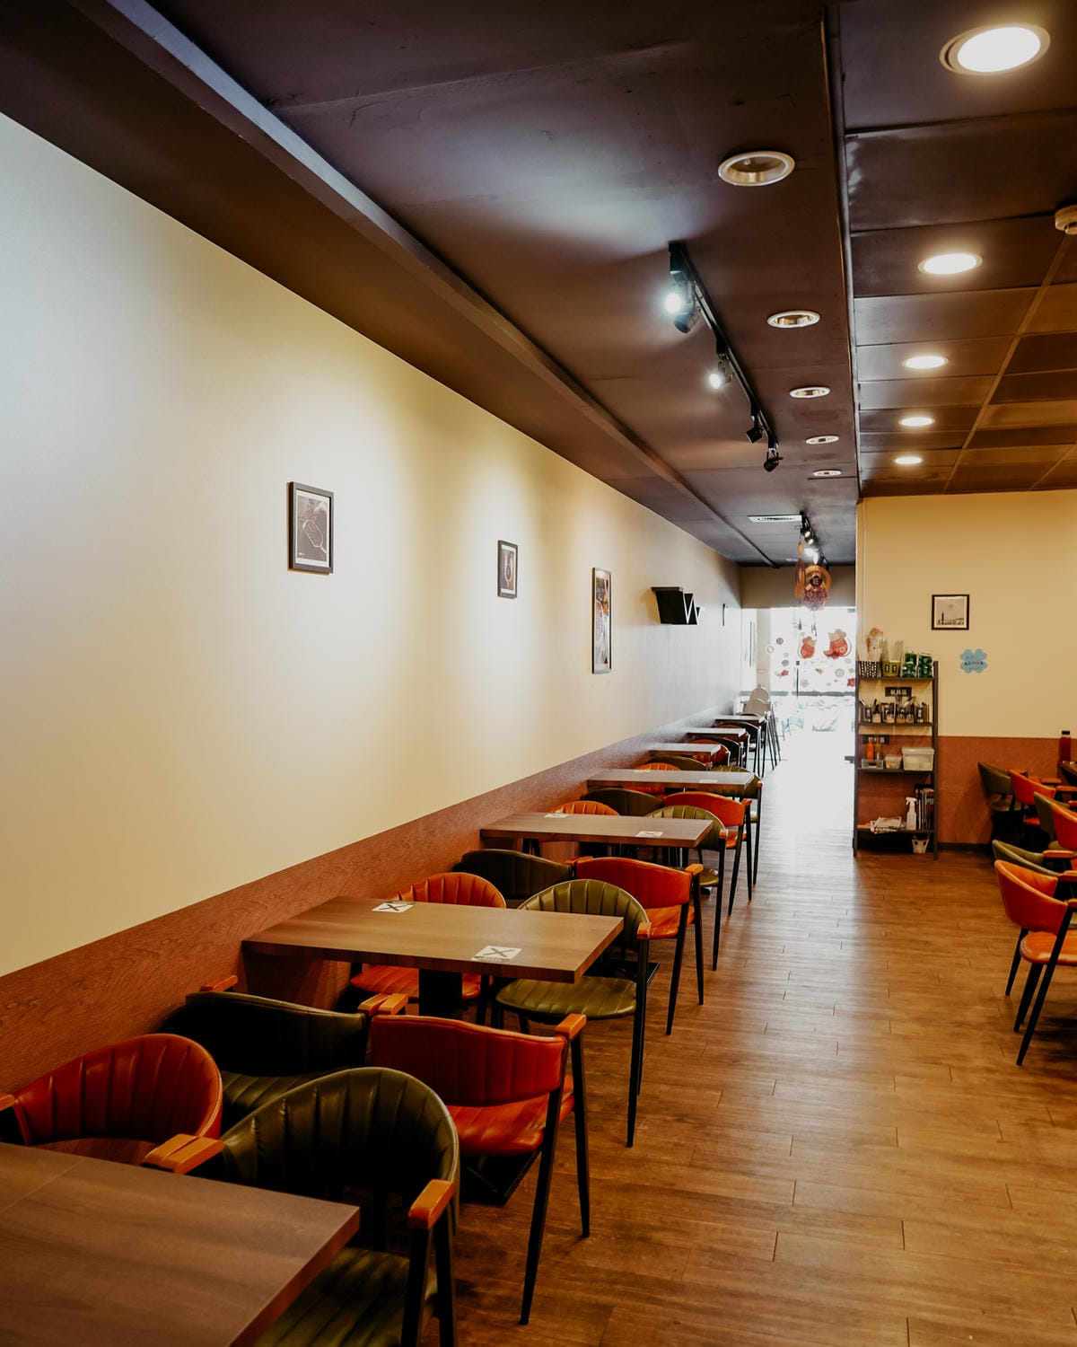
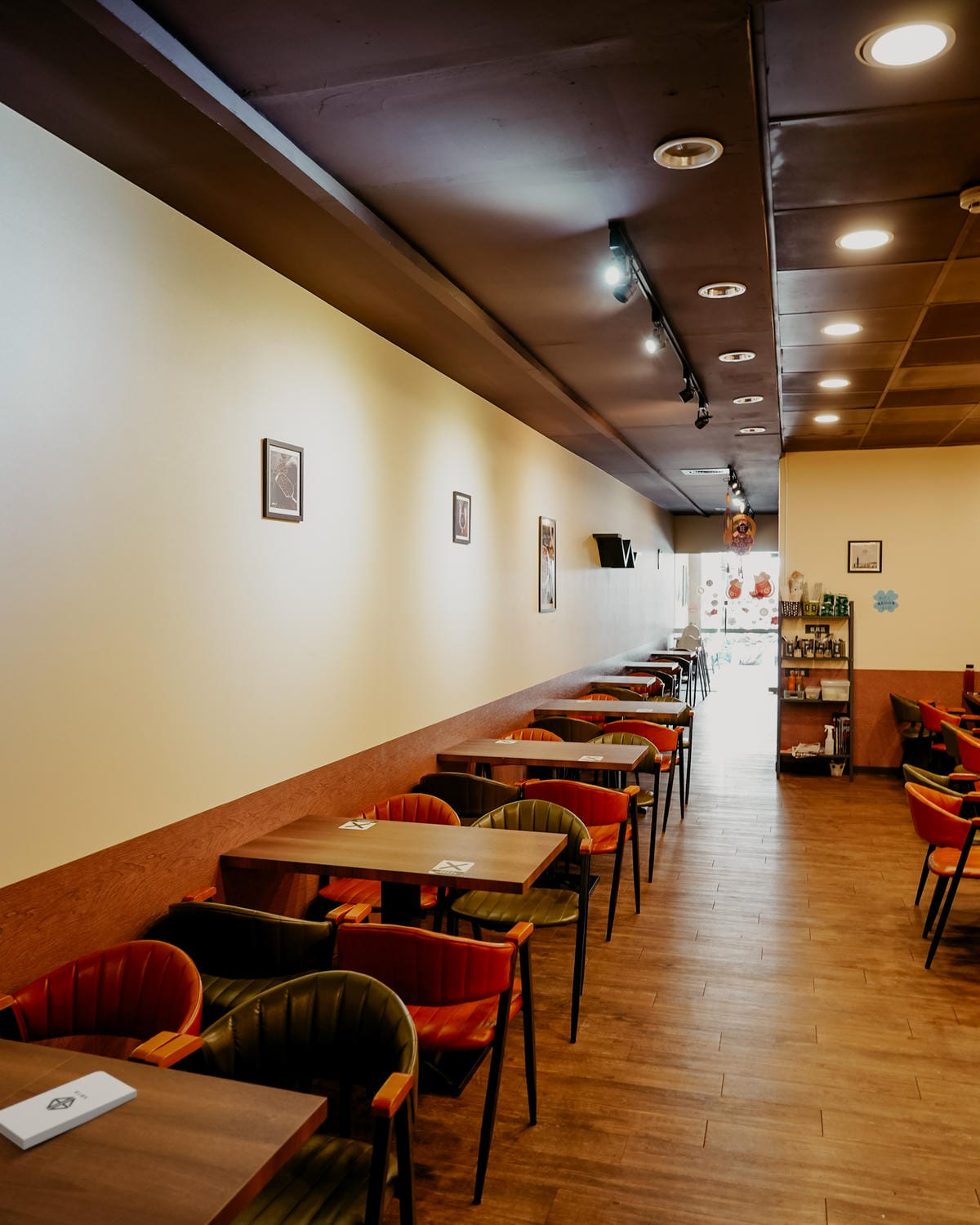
+ notepad [0,1071,138,1151]
